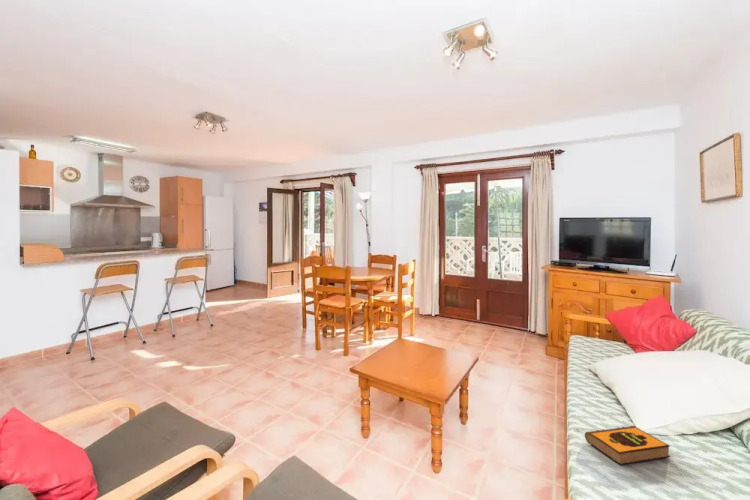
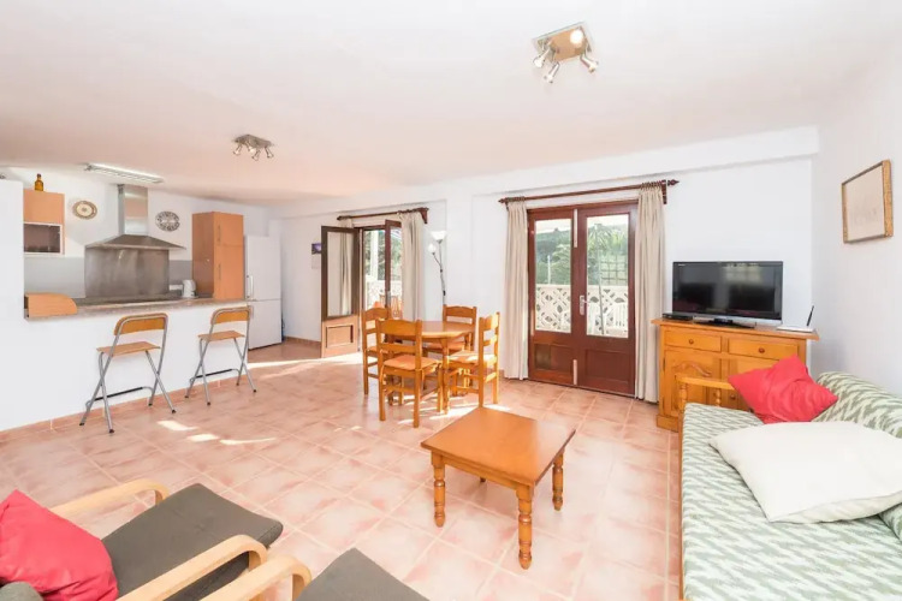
- hardback book [584,425,671,466]
